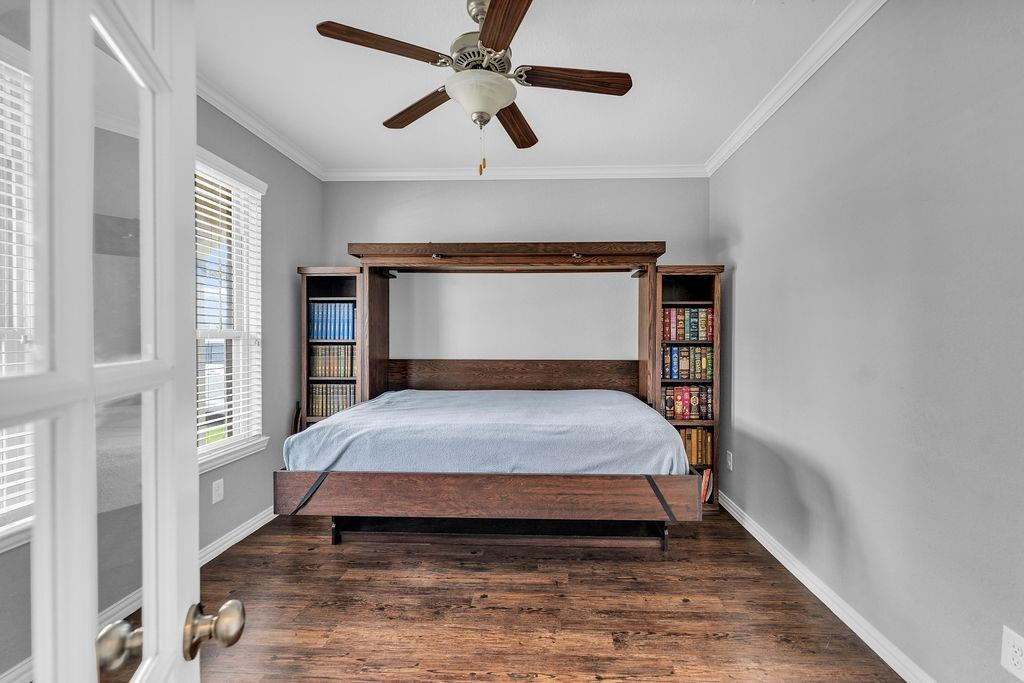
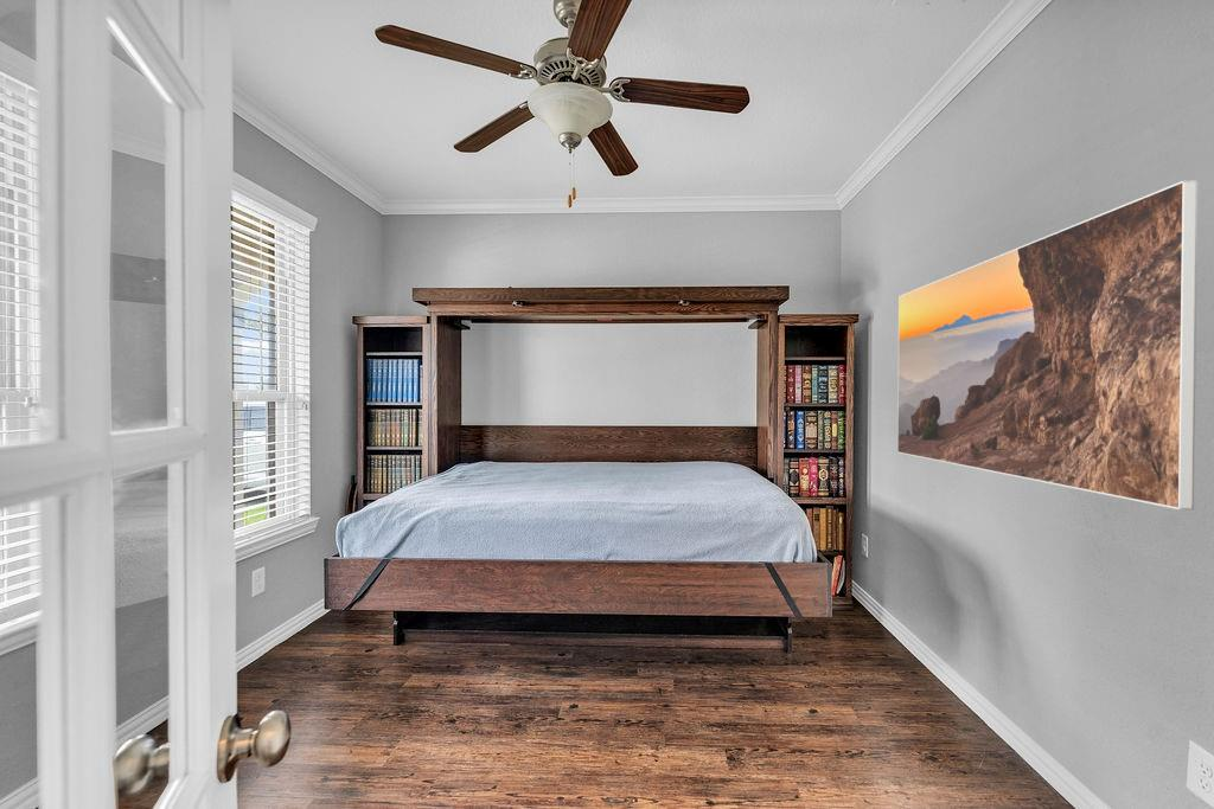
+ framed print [896,179,1199,512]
